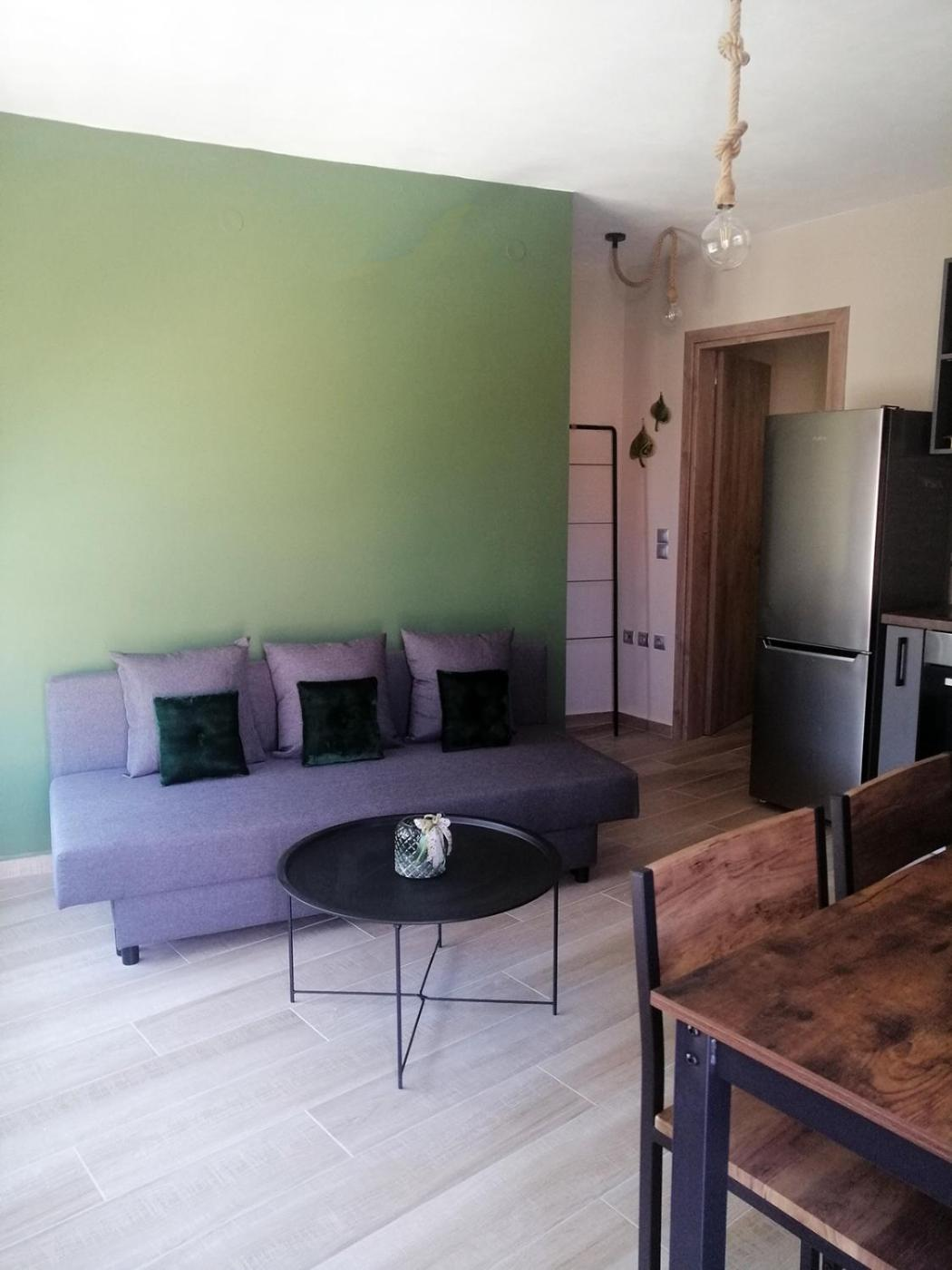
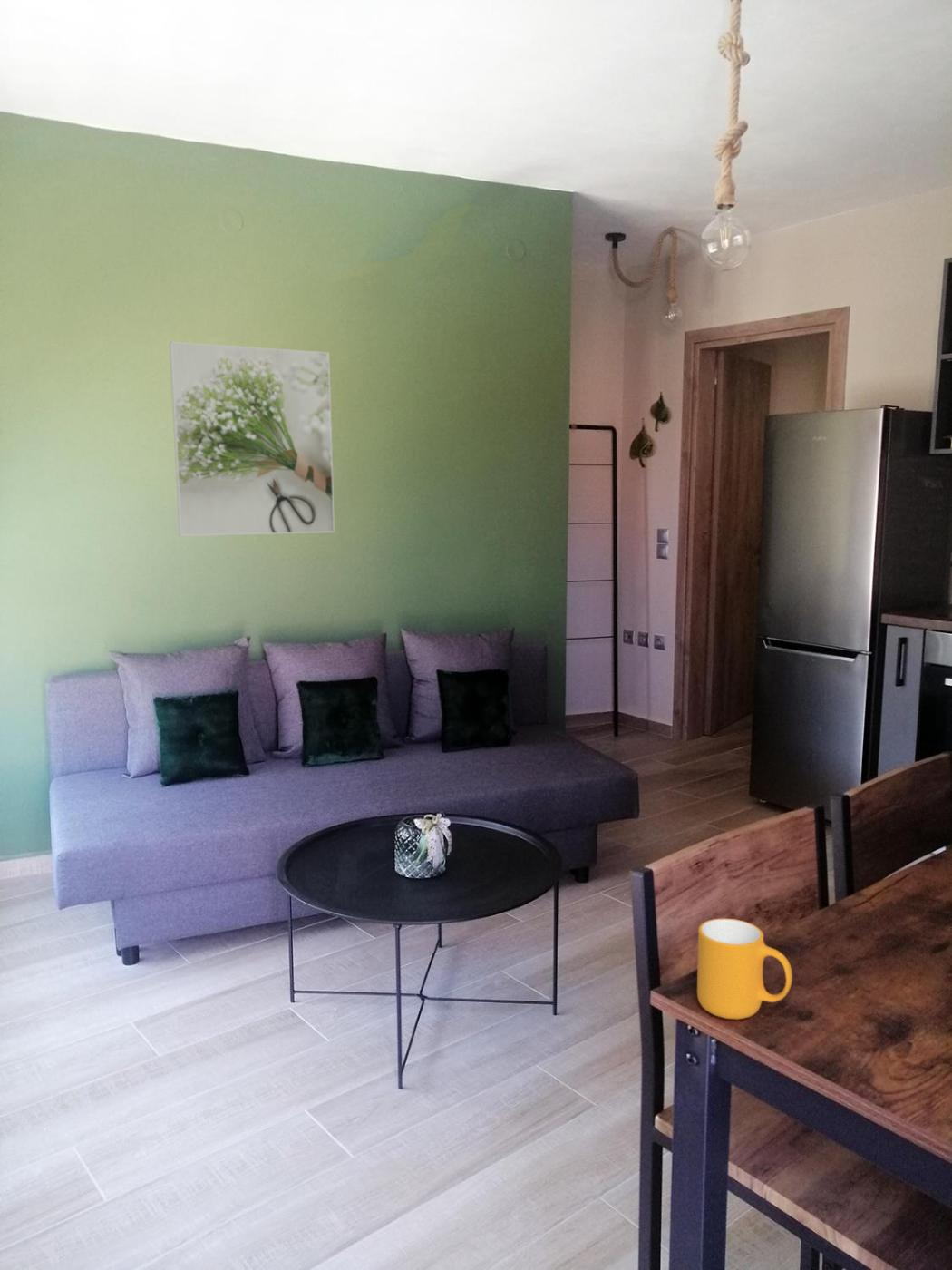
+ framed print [169,341,335,537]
+ mug [696,918,793,1021]
